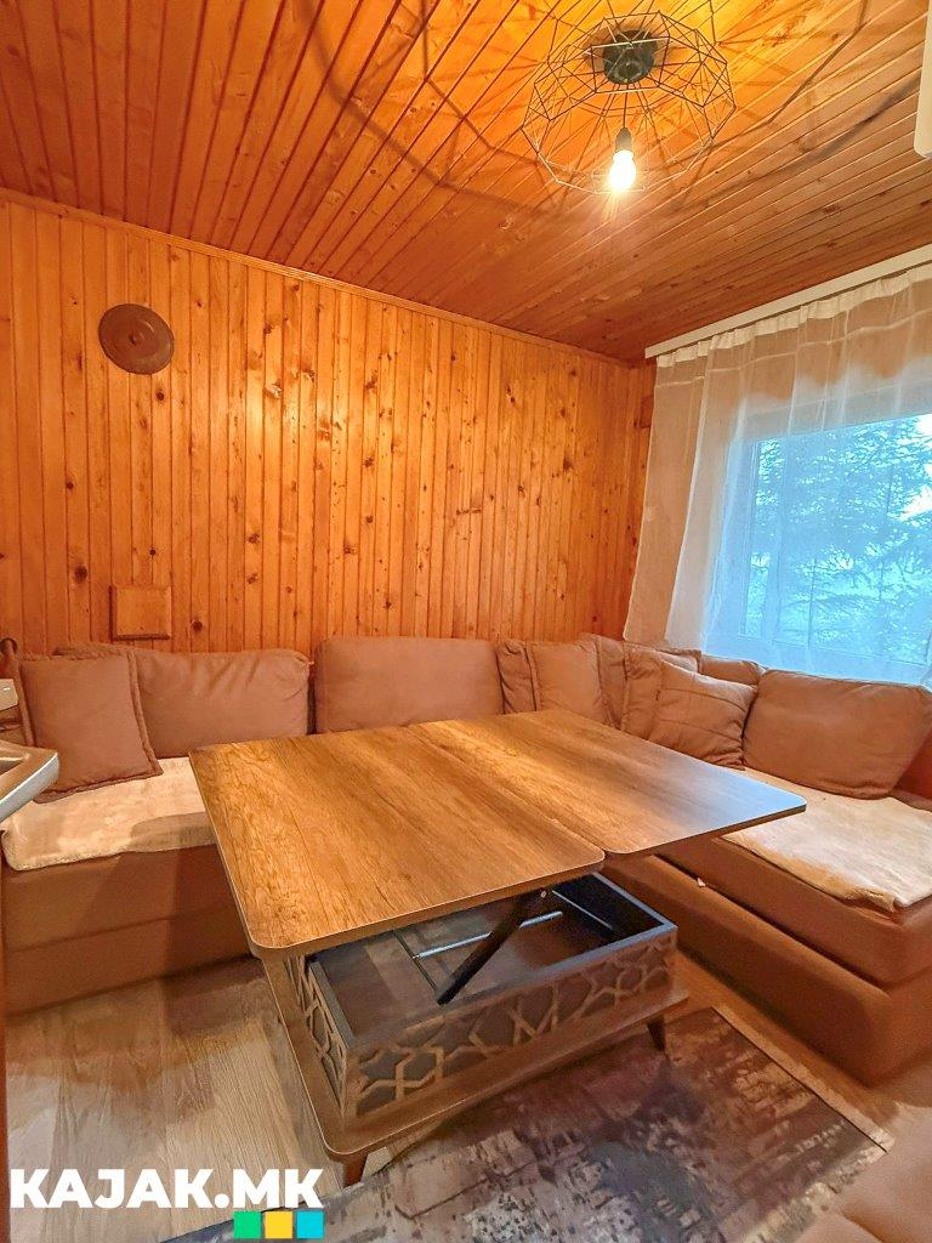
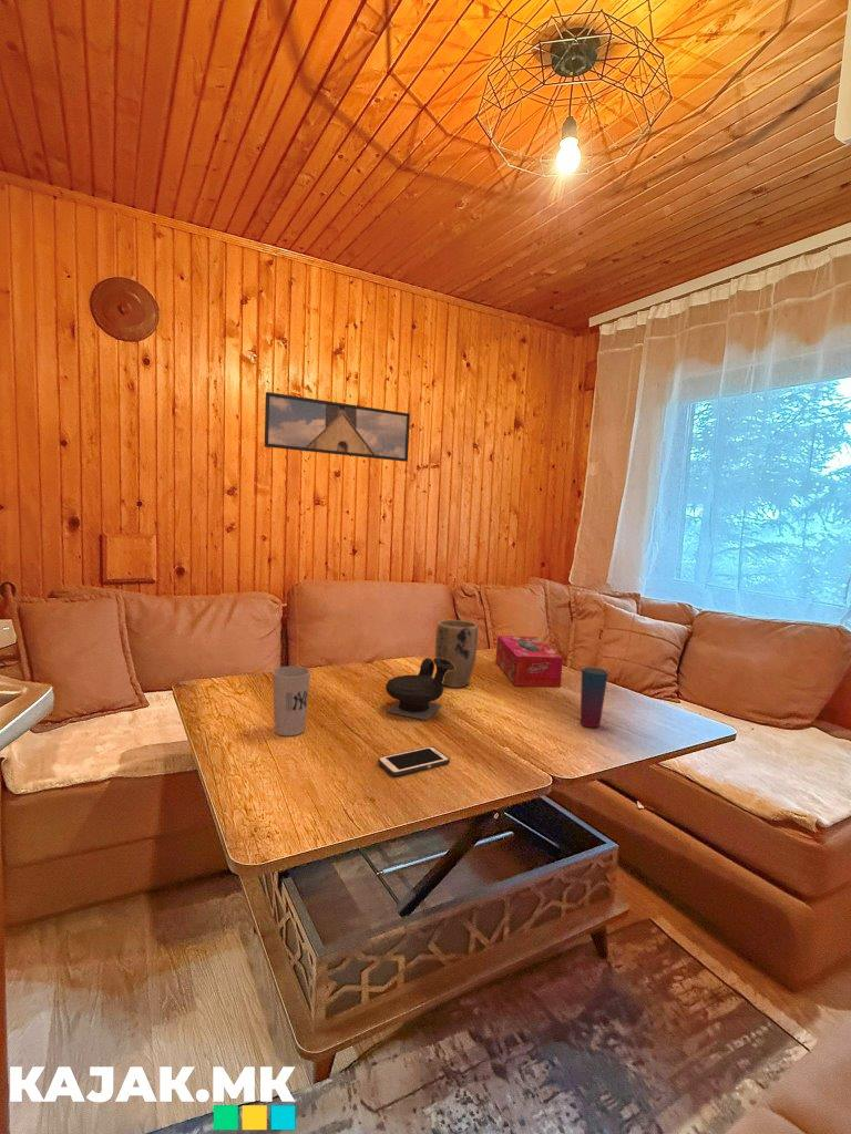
+ cup [271,666,311,738]
+ cell phone [377,745,451,777]
+ tissue box [494,635,564,688]
+ teapot [385,657,455,721]
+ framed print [264,391,411,463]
+ cup [580,666,609,729]
+ plant pot [434,619,479,689]
